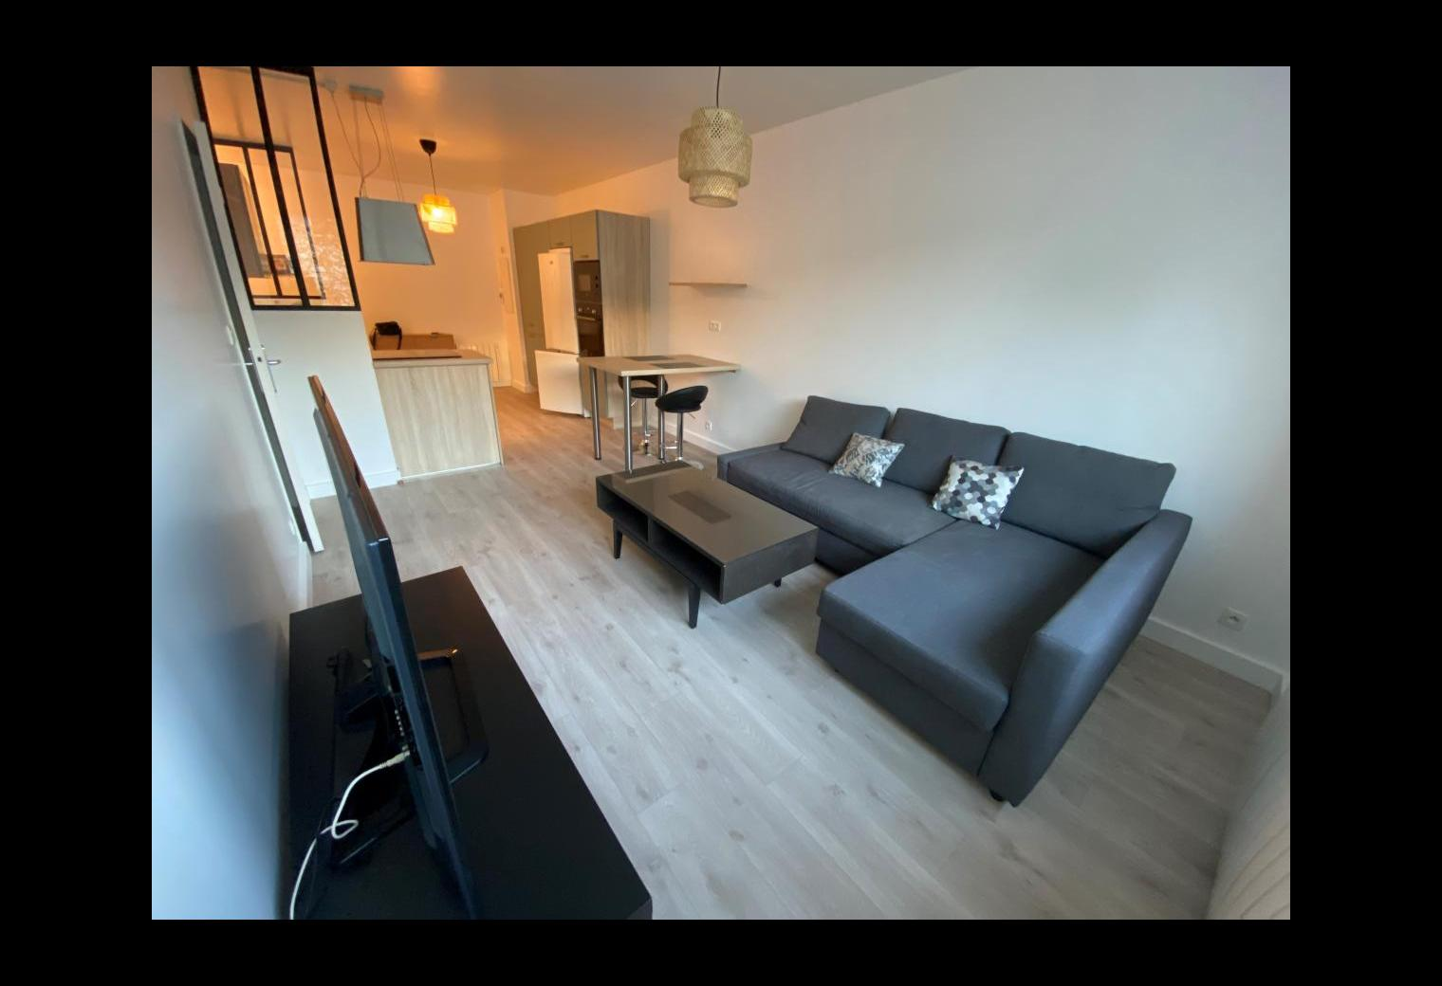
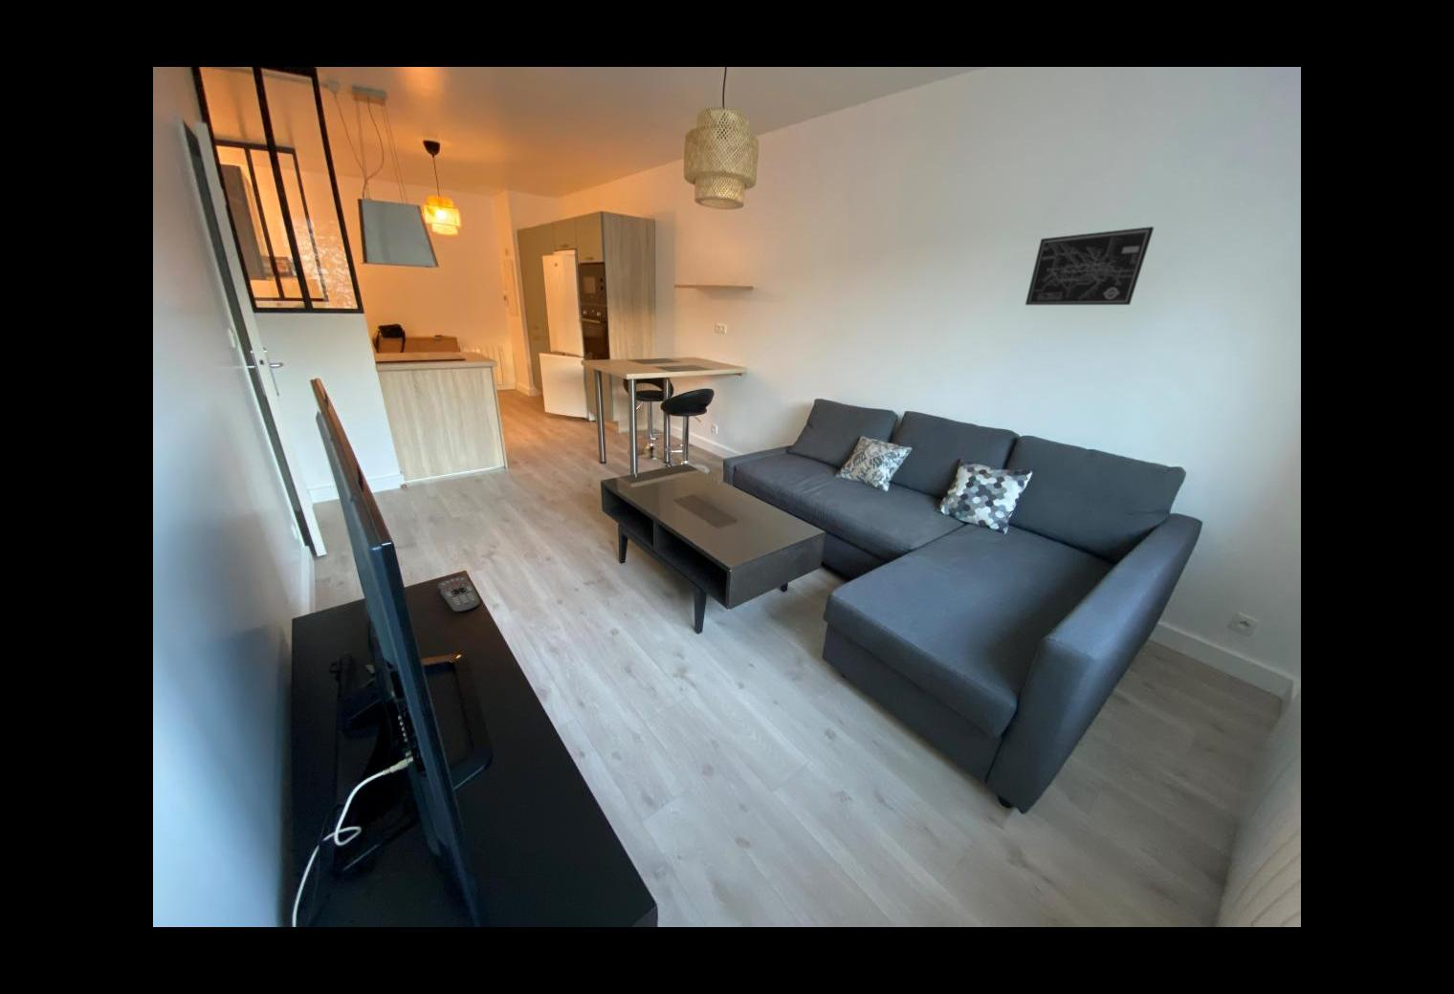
+ remote control [438,575,481,613]
+ wall art [1024,225,1155,306]
